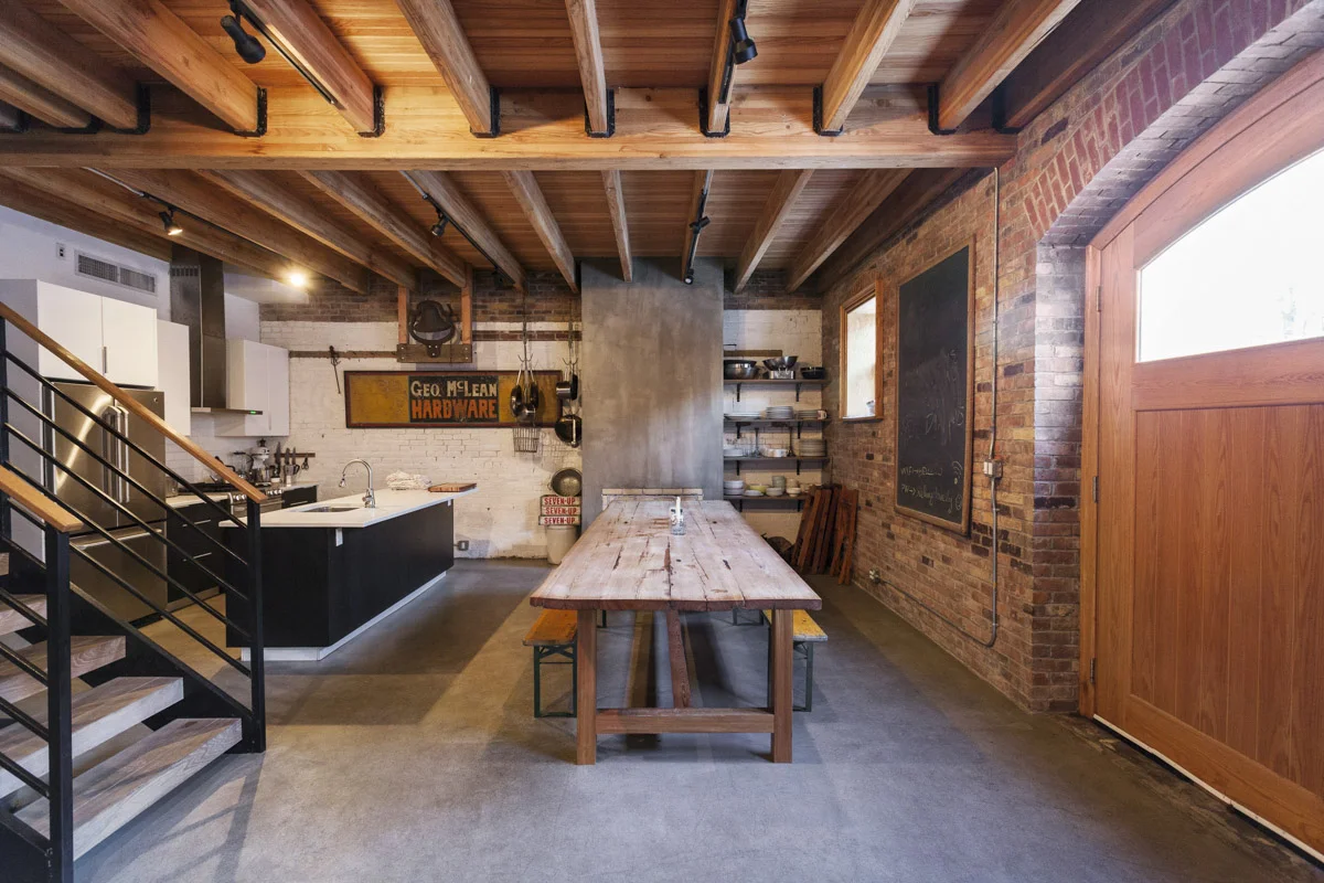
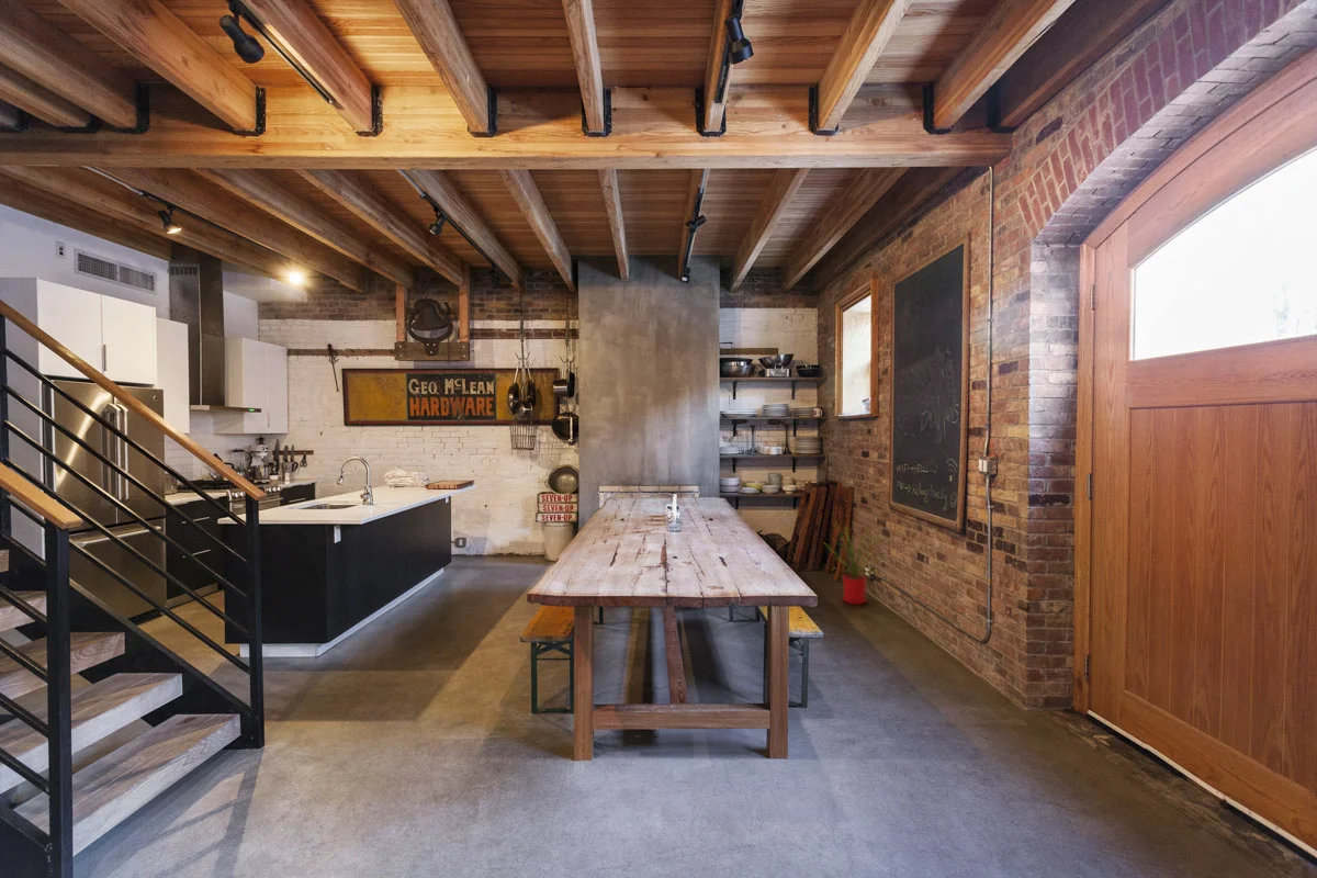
+ house plant [824,518,887,606]
